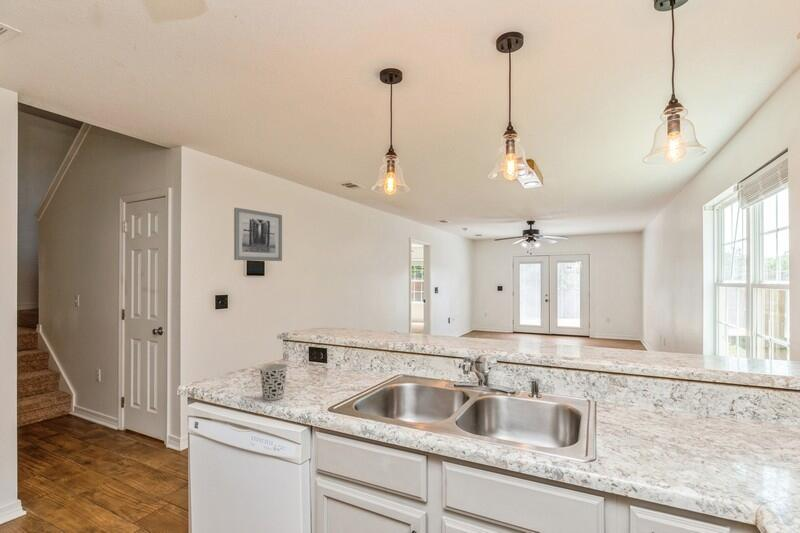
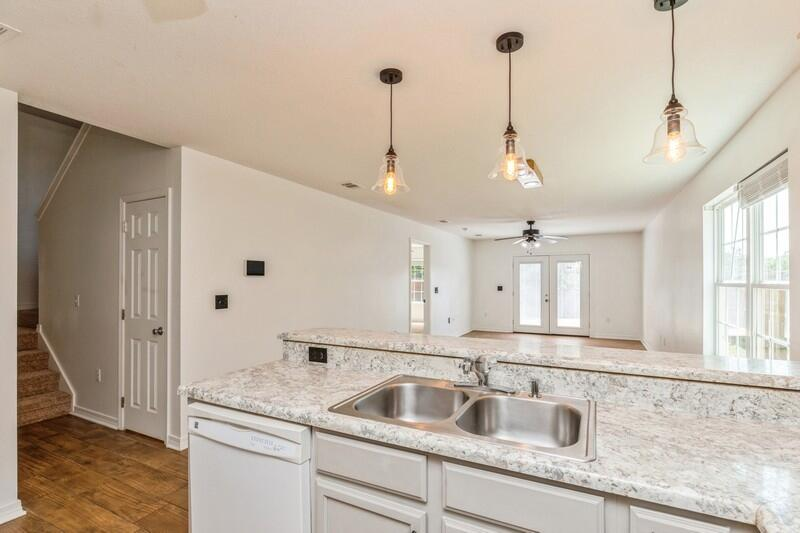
- cup [258,363,288,401]
- wall art [233,207,283,262]
